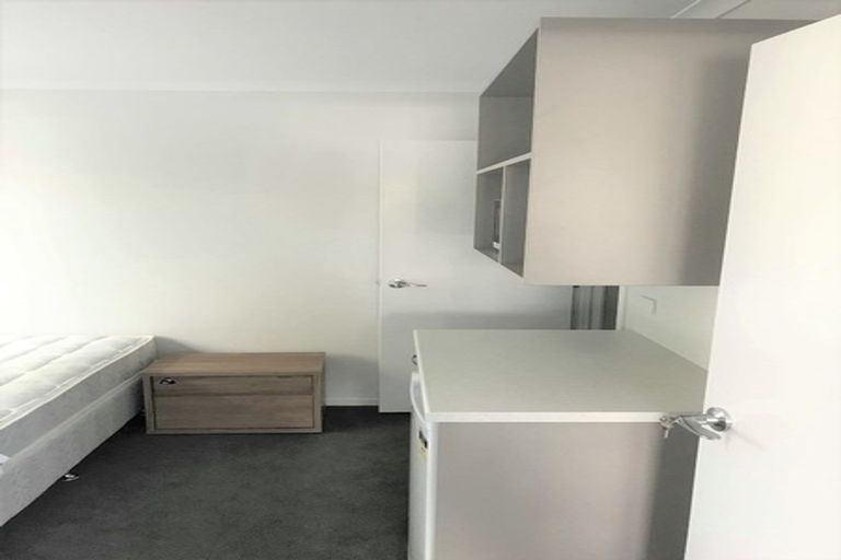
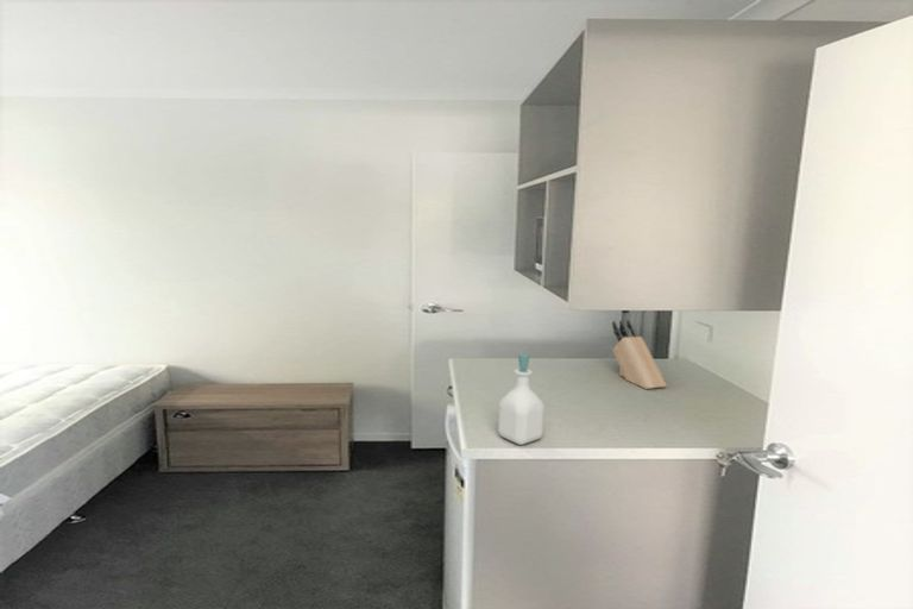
+ soap bottle [497,352,546,446]
+ knife block [611,319,668,390]
